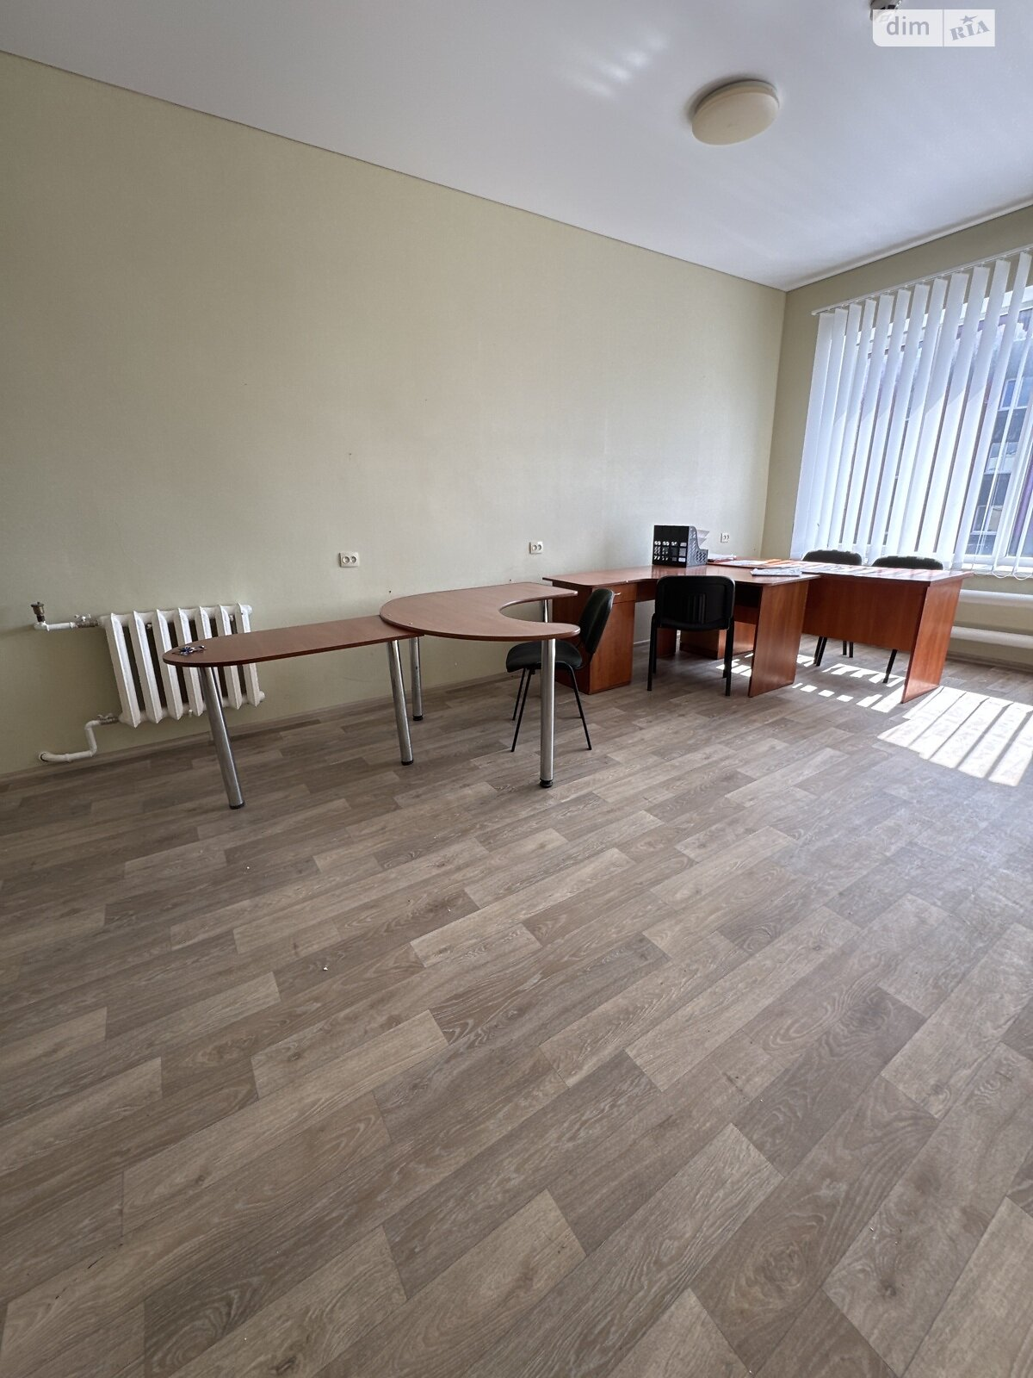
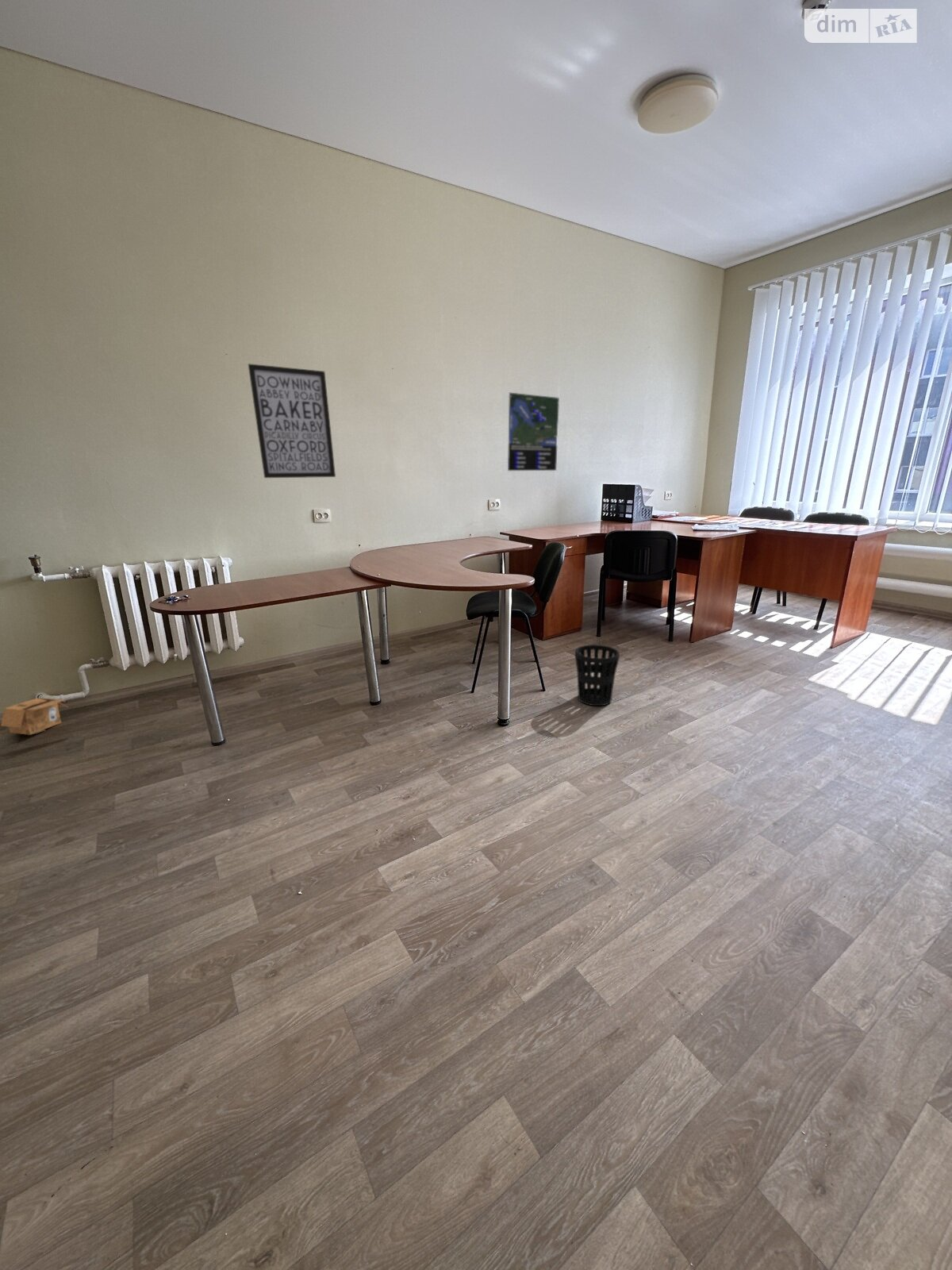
+ wastebasket [574,644,620,706]
+ map [507,392,560,471]
+ carton [0,698,68,736]
+ wall art [248,363,336,479]
